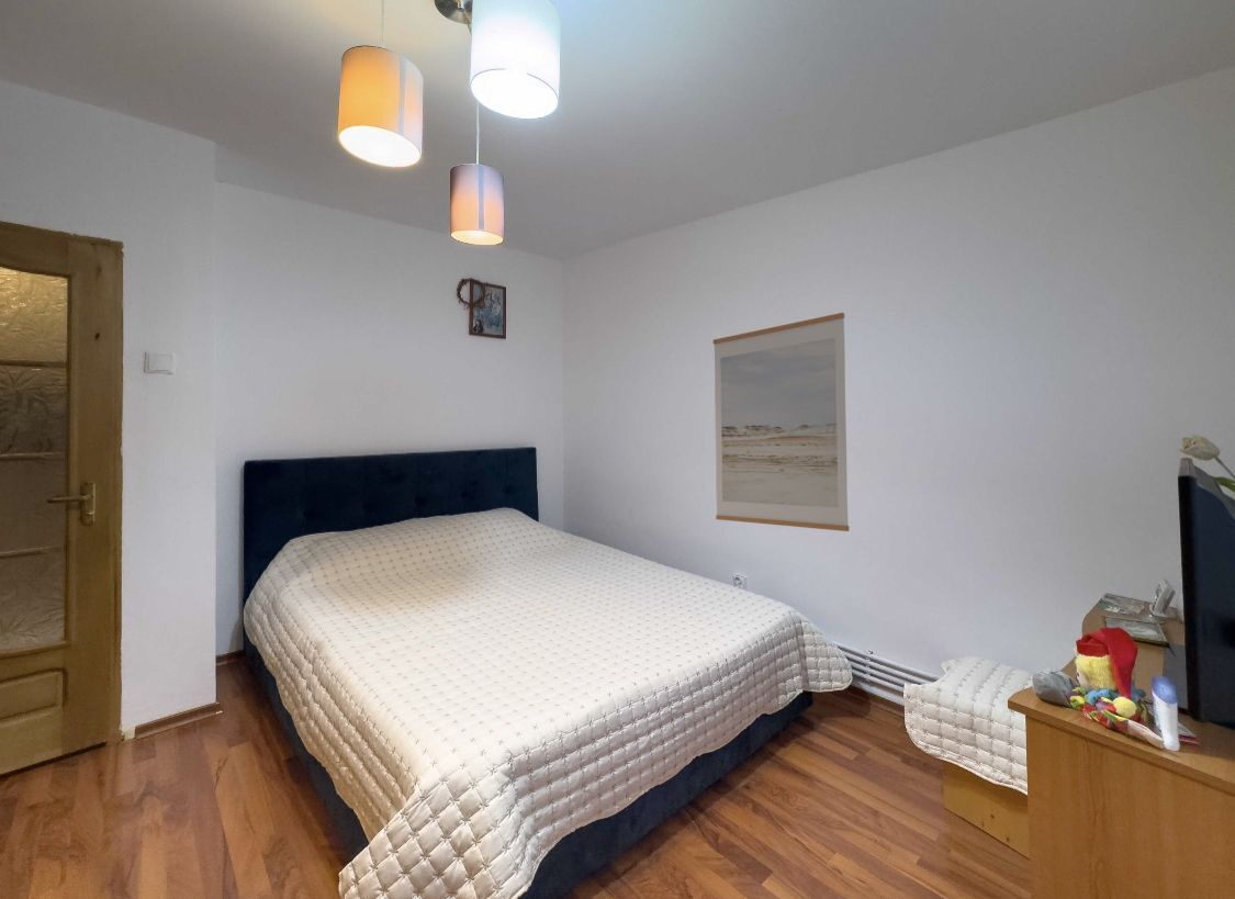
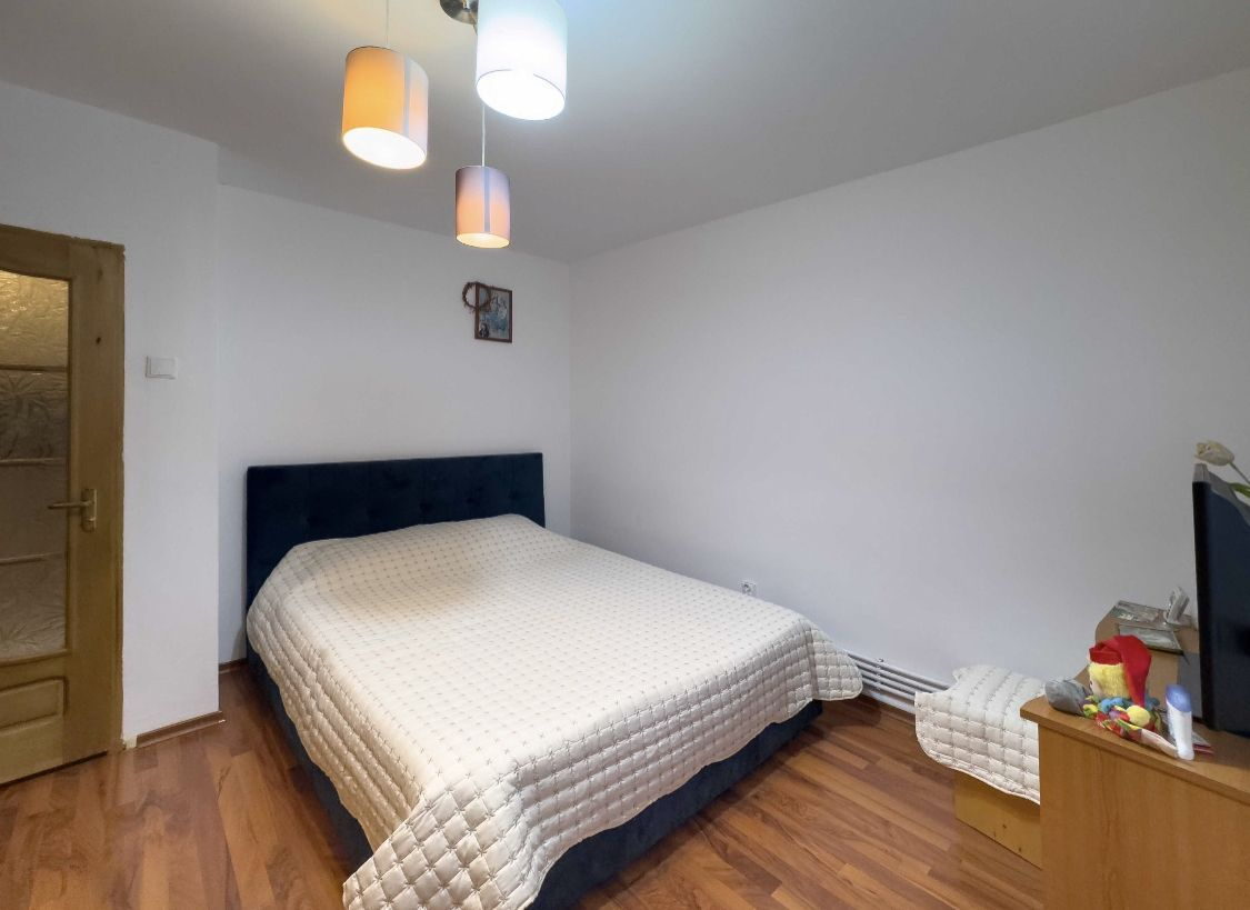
- wall art [712,312,850,532]
